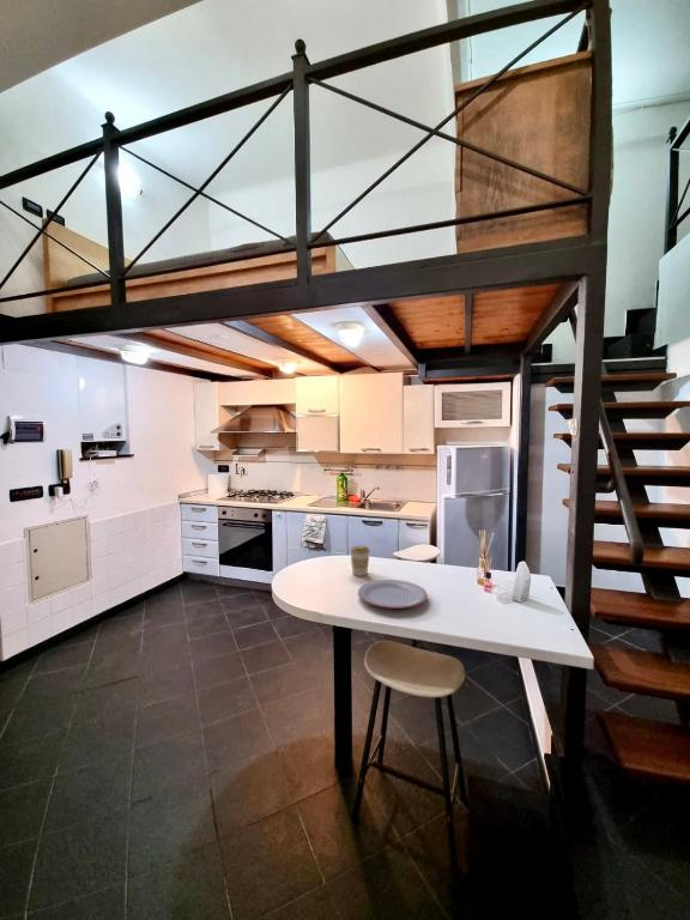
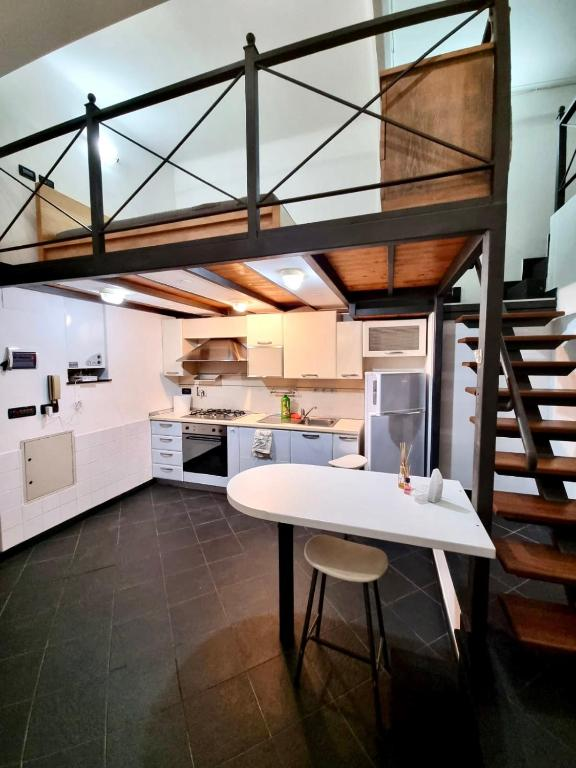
- coffee cup [349,545,371,577]
- plate [357,579,429,610]
